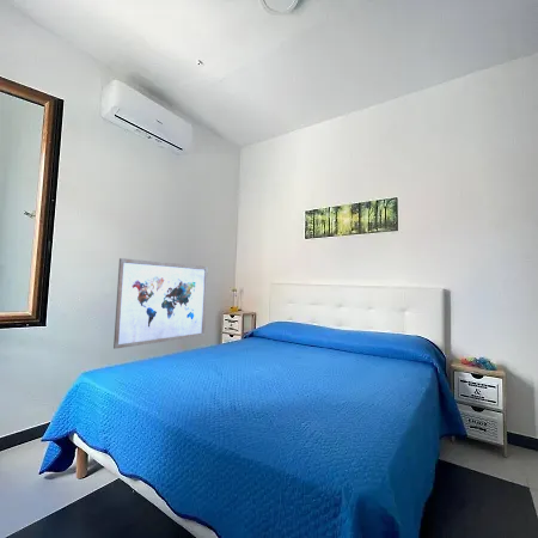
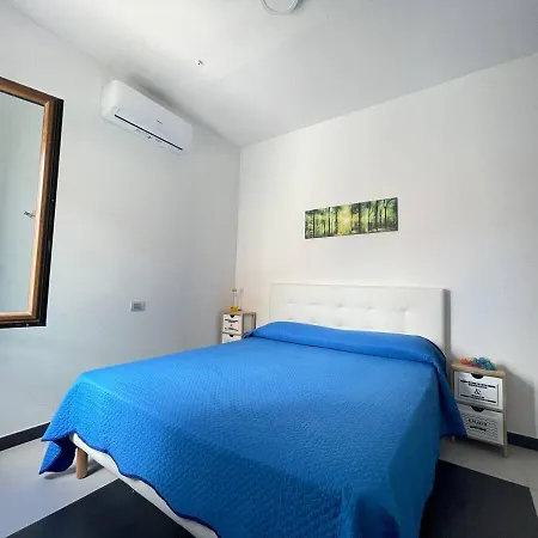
- wall art [112,257,209,350]
